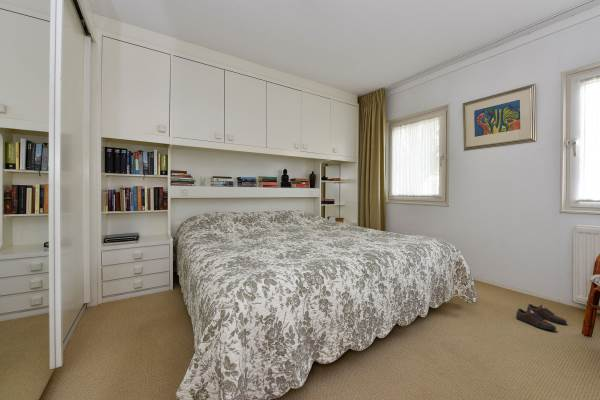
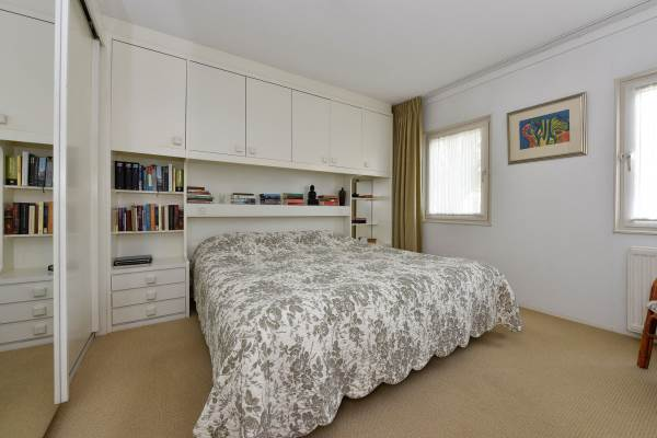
- shoe [515,303,568,331]
